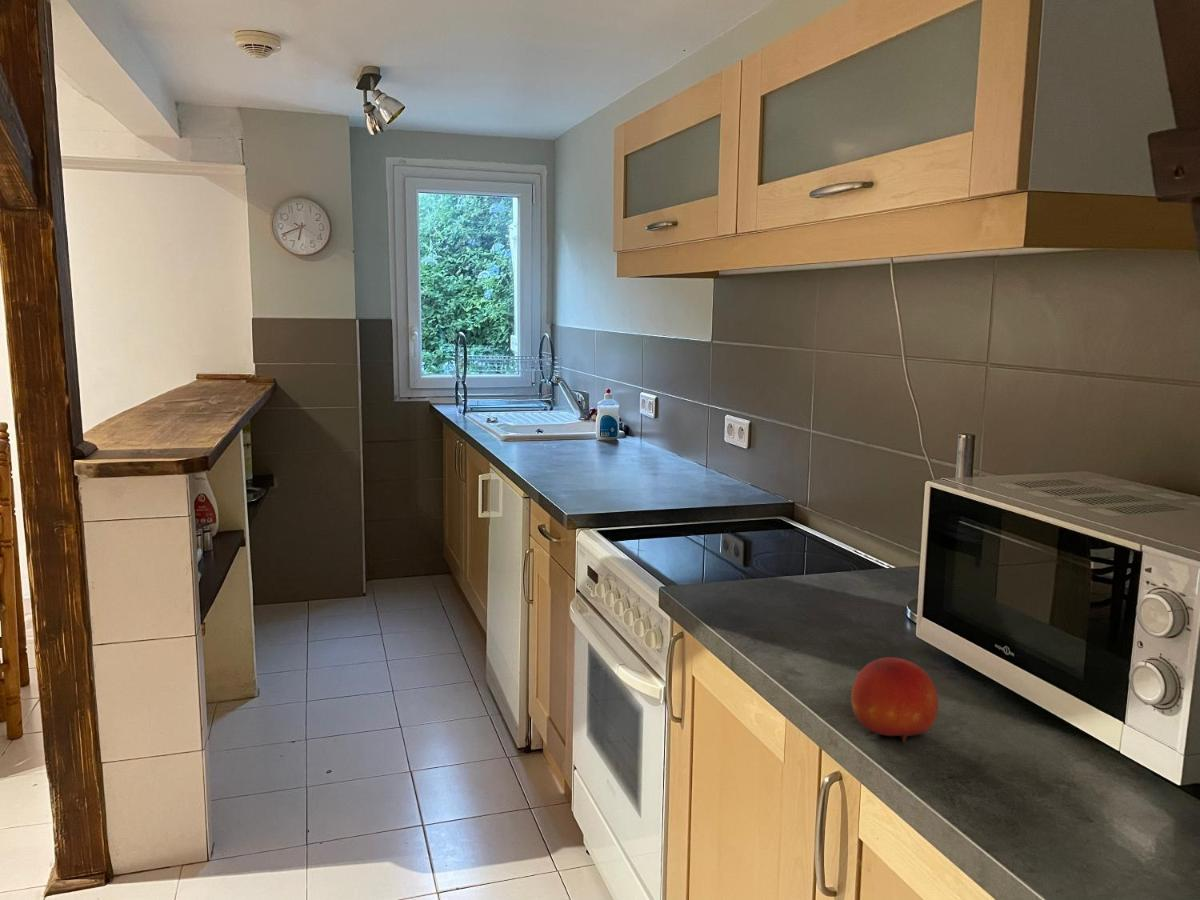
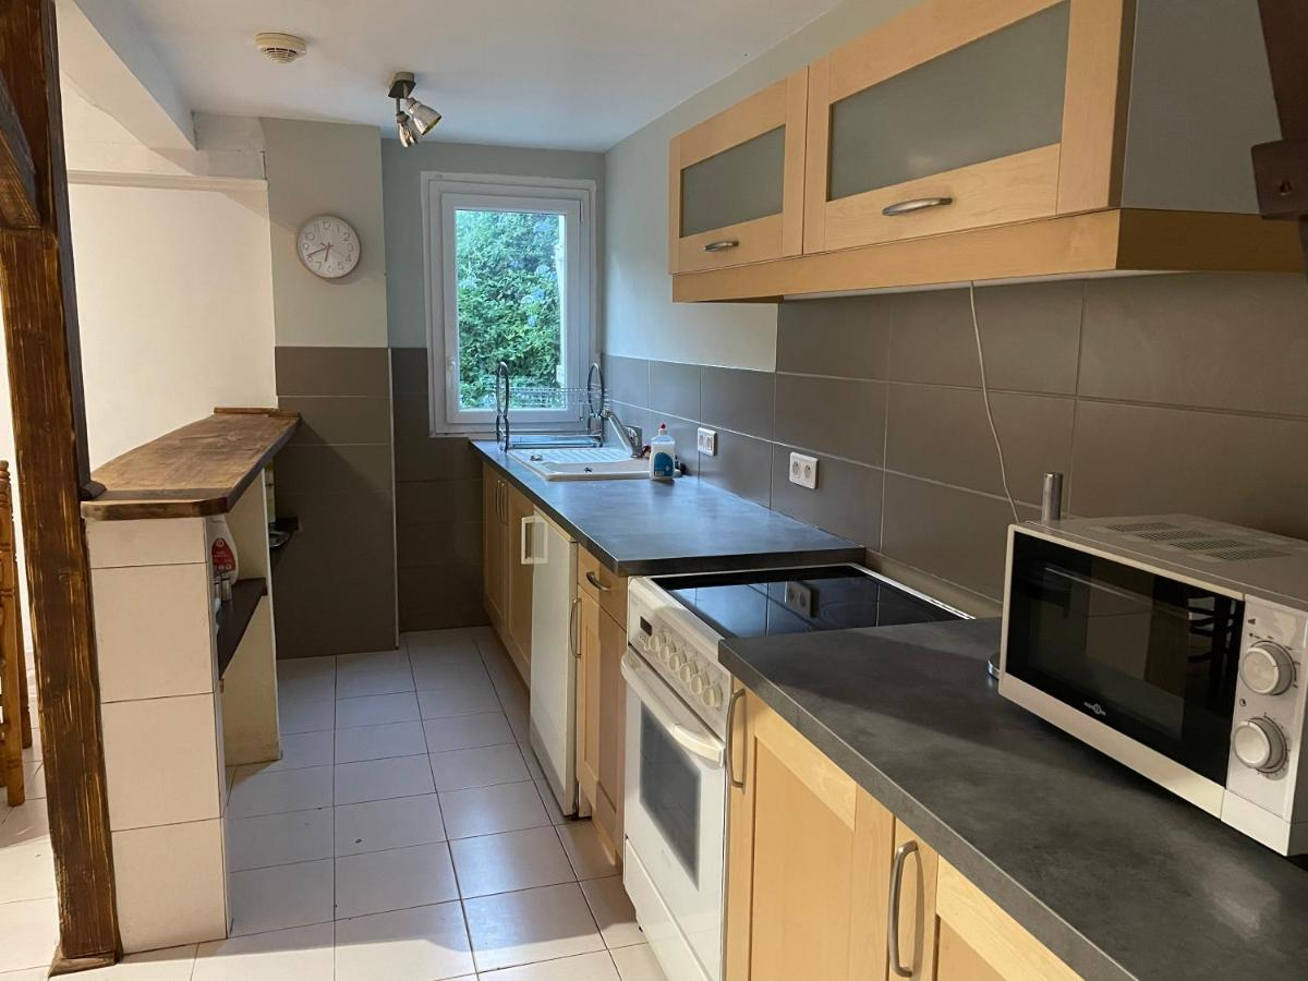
- fruit [850,657,939,744]
